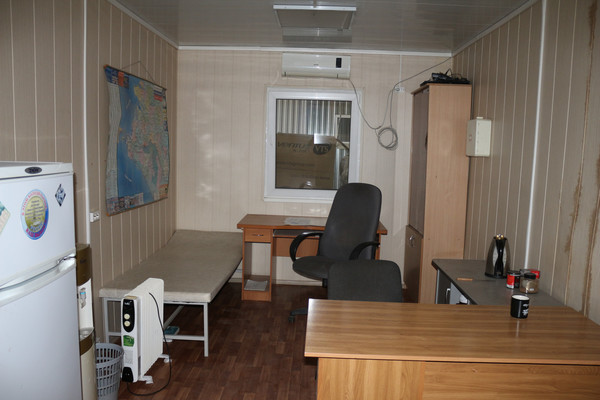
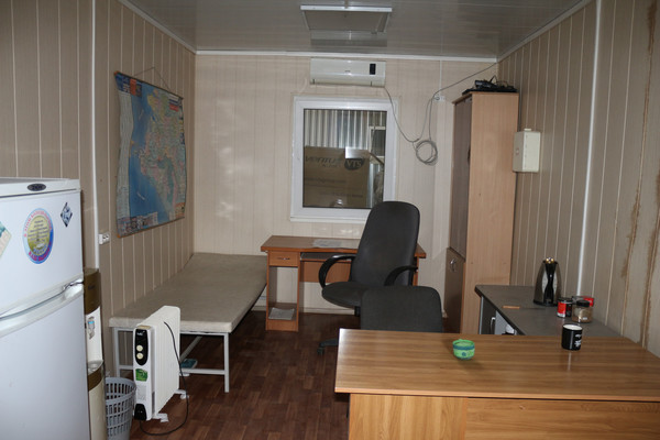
+ cup [452,338,476,361]
